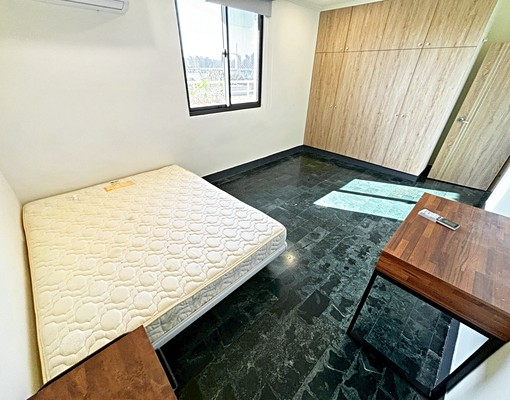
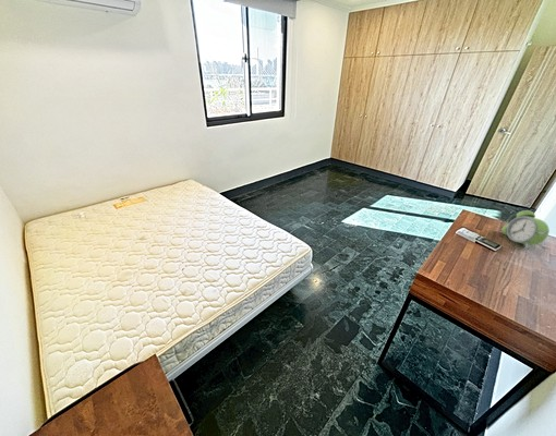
+ alarm clock [501,209,551,252]
